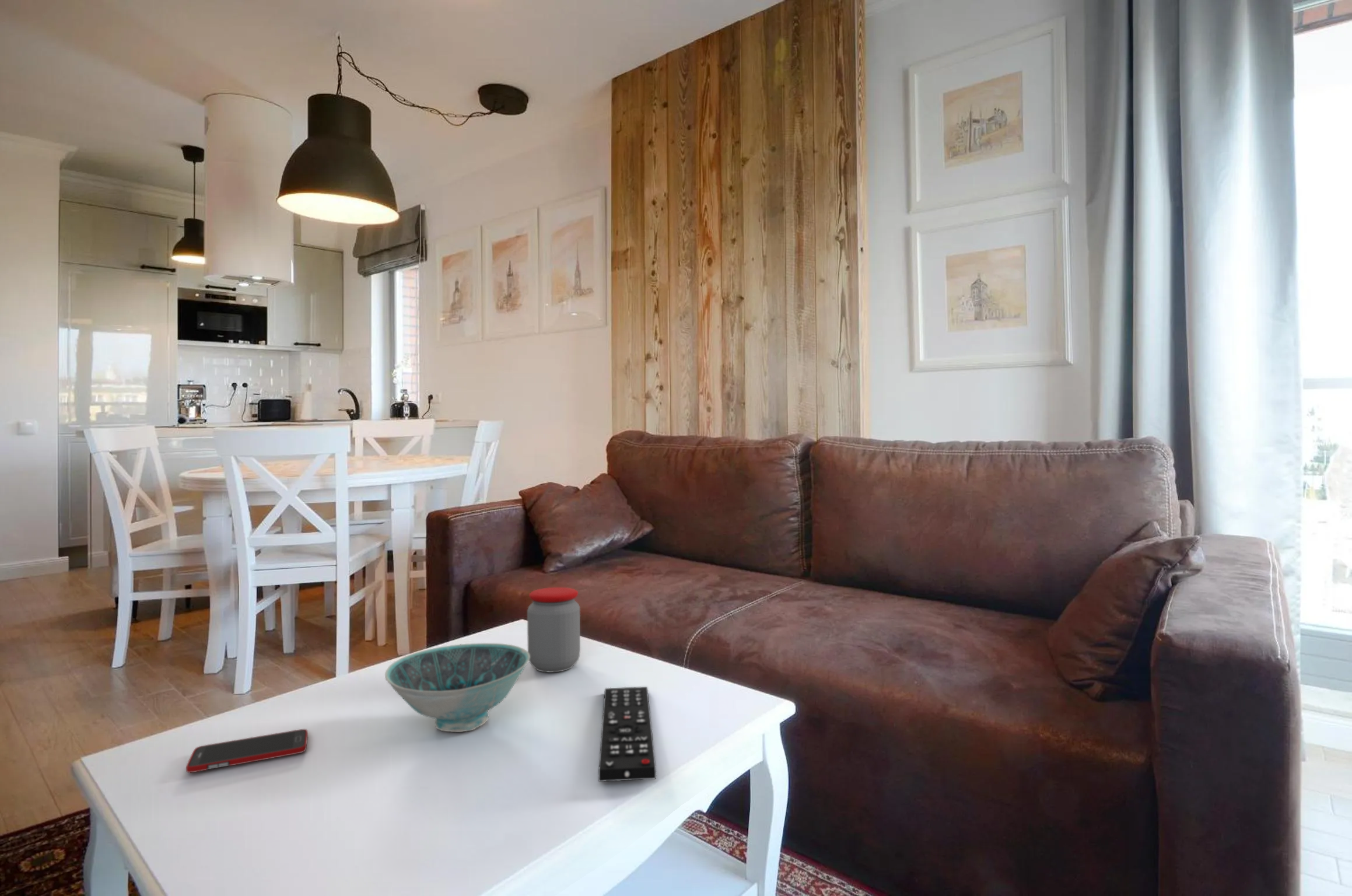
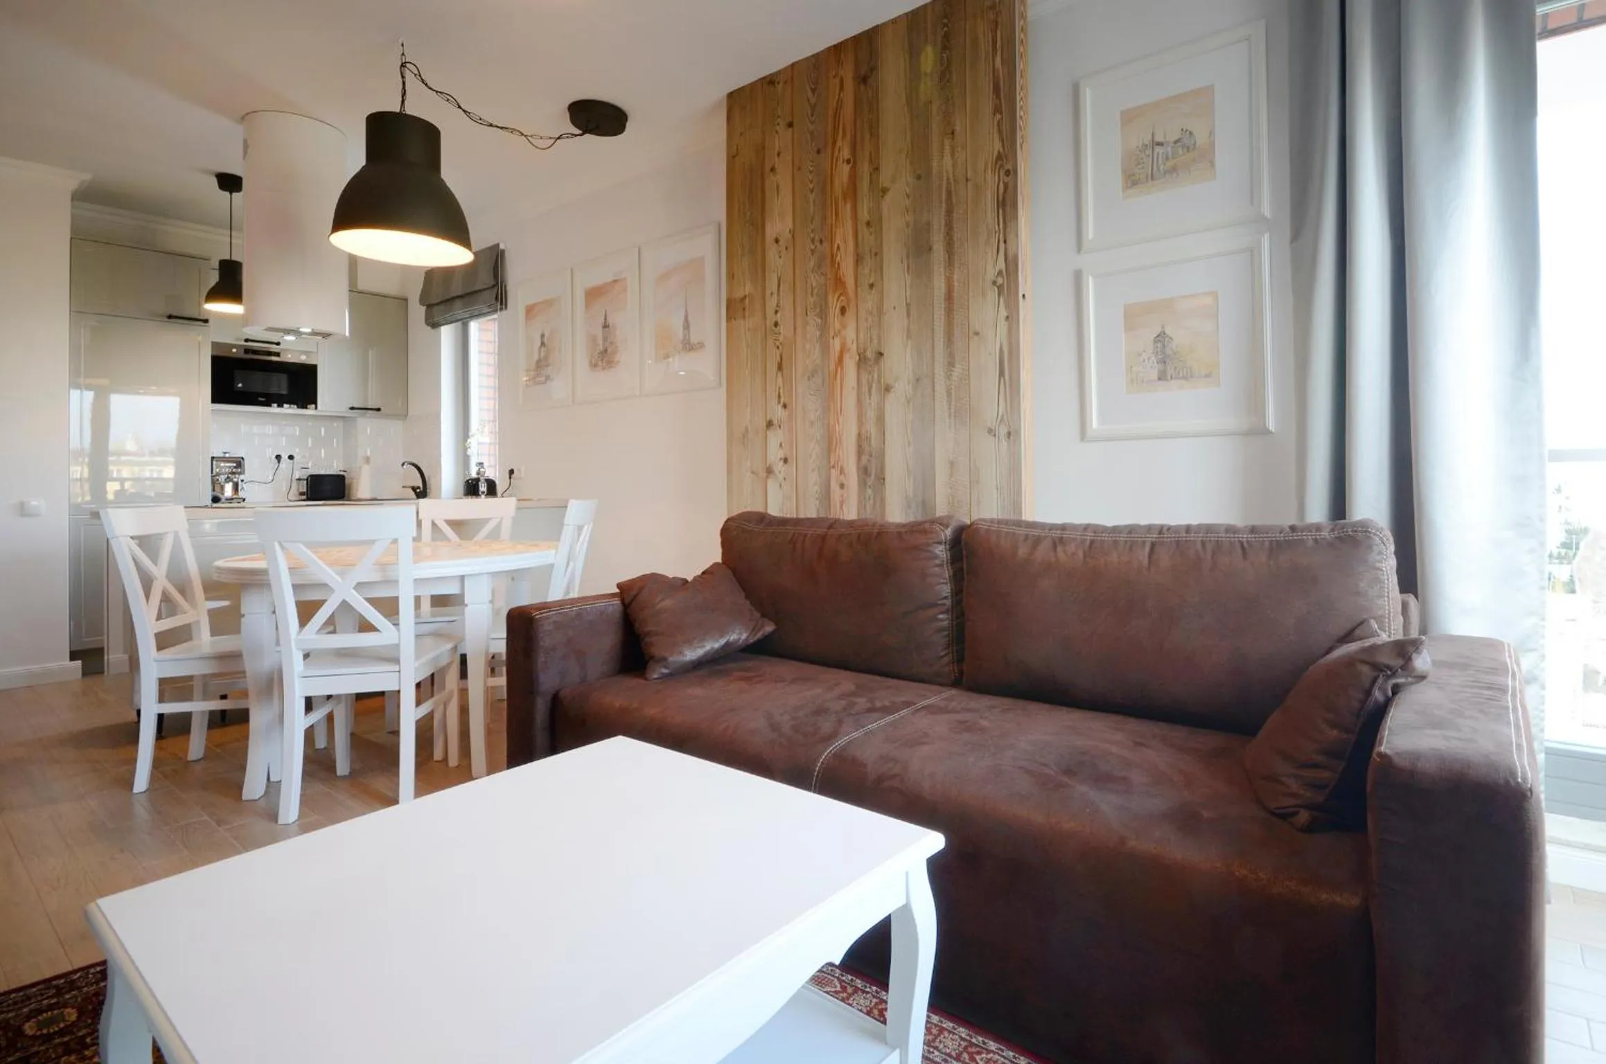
- bowl [384,643,530,733]
- cell phone [185,729,309,774]
- jar [527,587,581,673]
- remote control [598,686,657,782]
